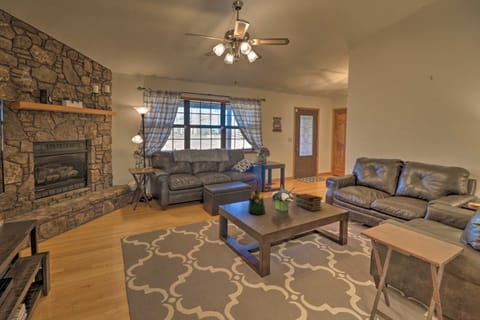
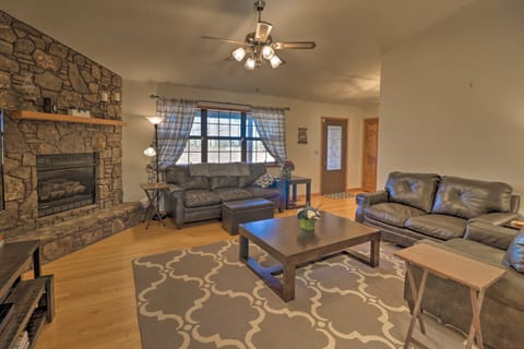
- plant [247,193,266,216]
- book stack [295,193,324,212]
